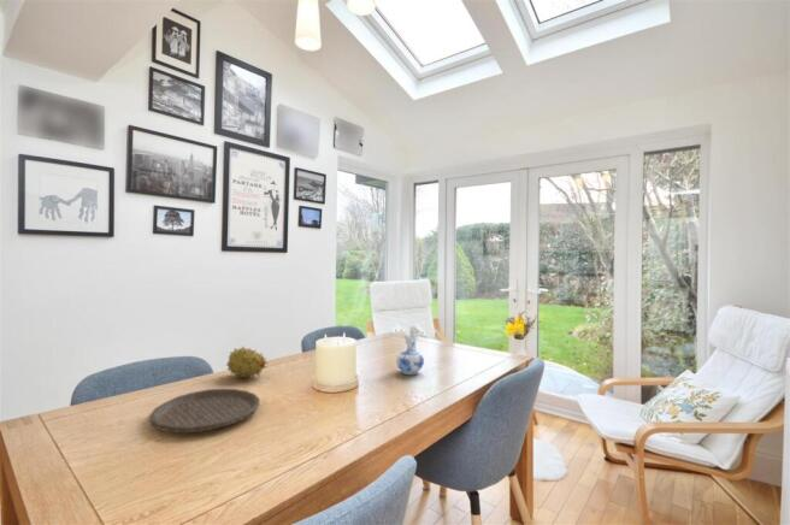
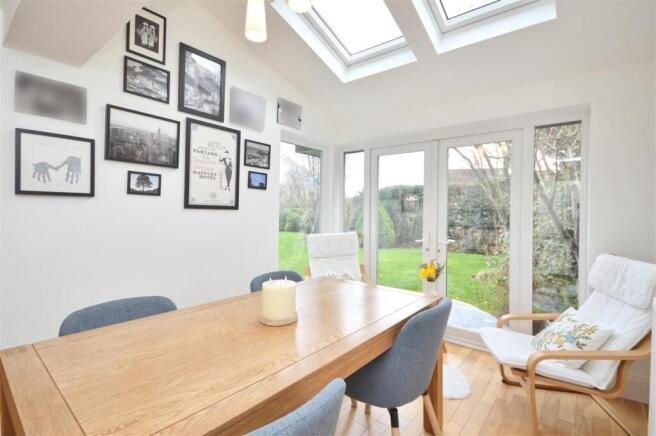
- ceramic pitcher [395,324,425,376]
- fruit [226,346,270,381]
- plate [148,388,261,433]
